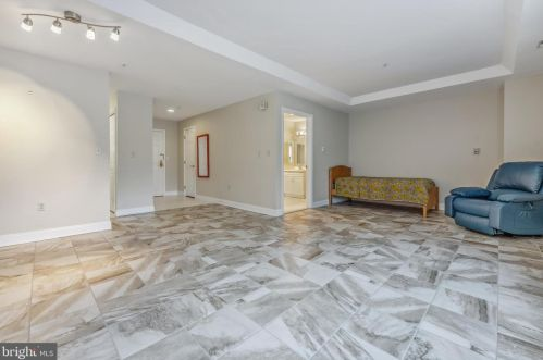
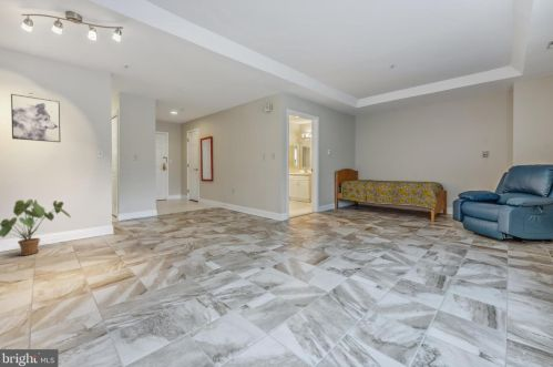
+ wall art [10,93,62,143]
+ house plant [0,198,72,256]
